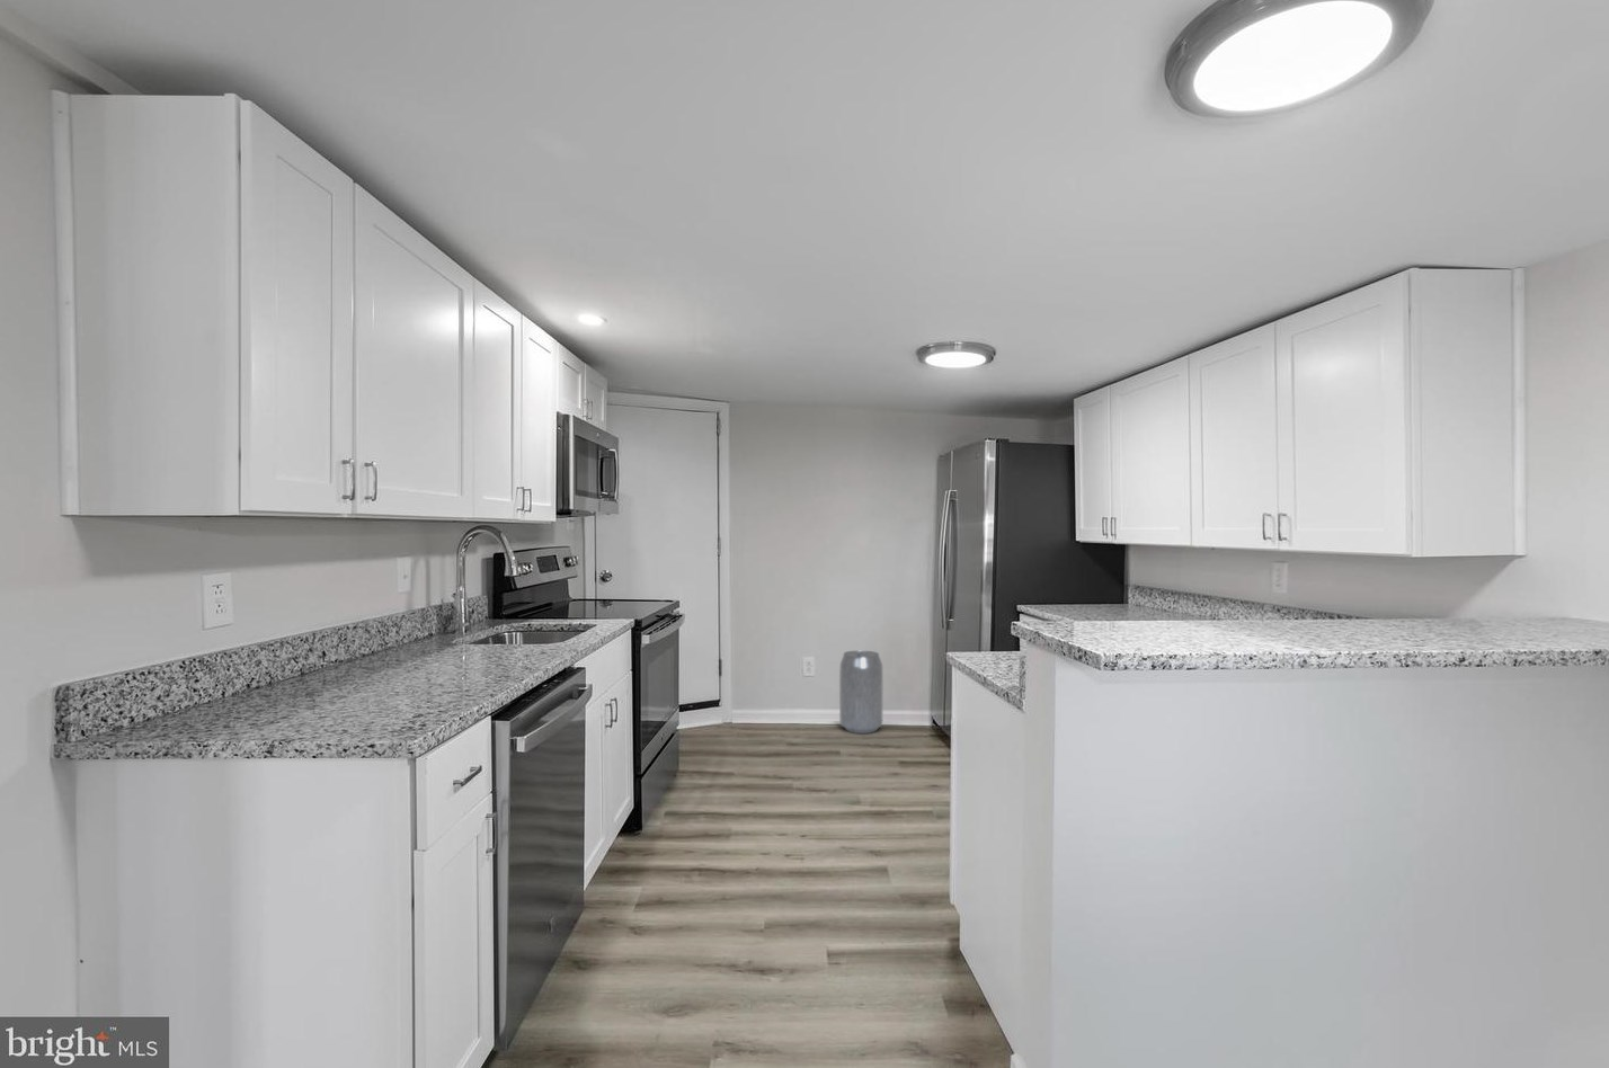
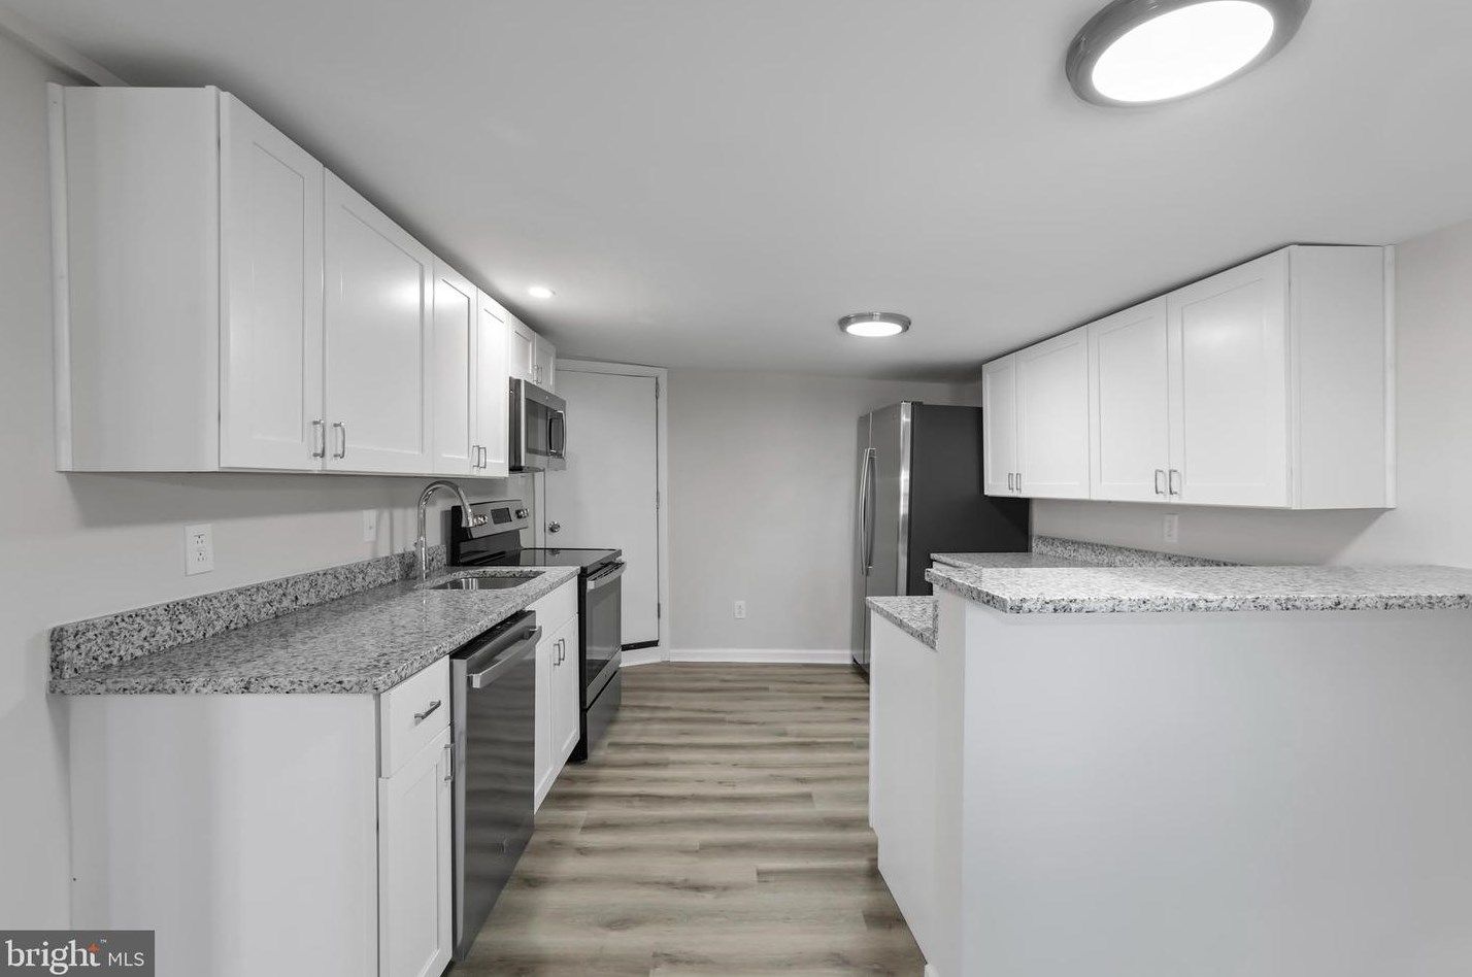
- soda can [838,650,883,734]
